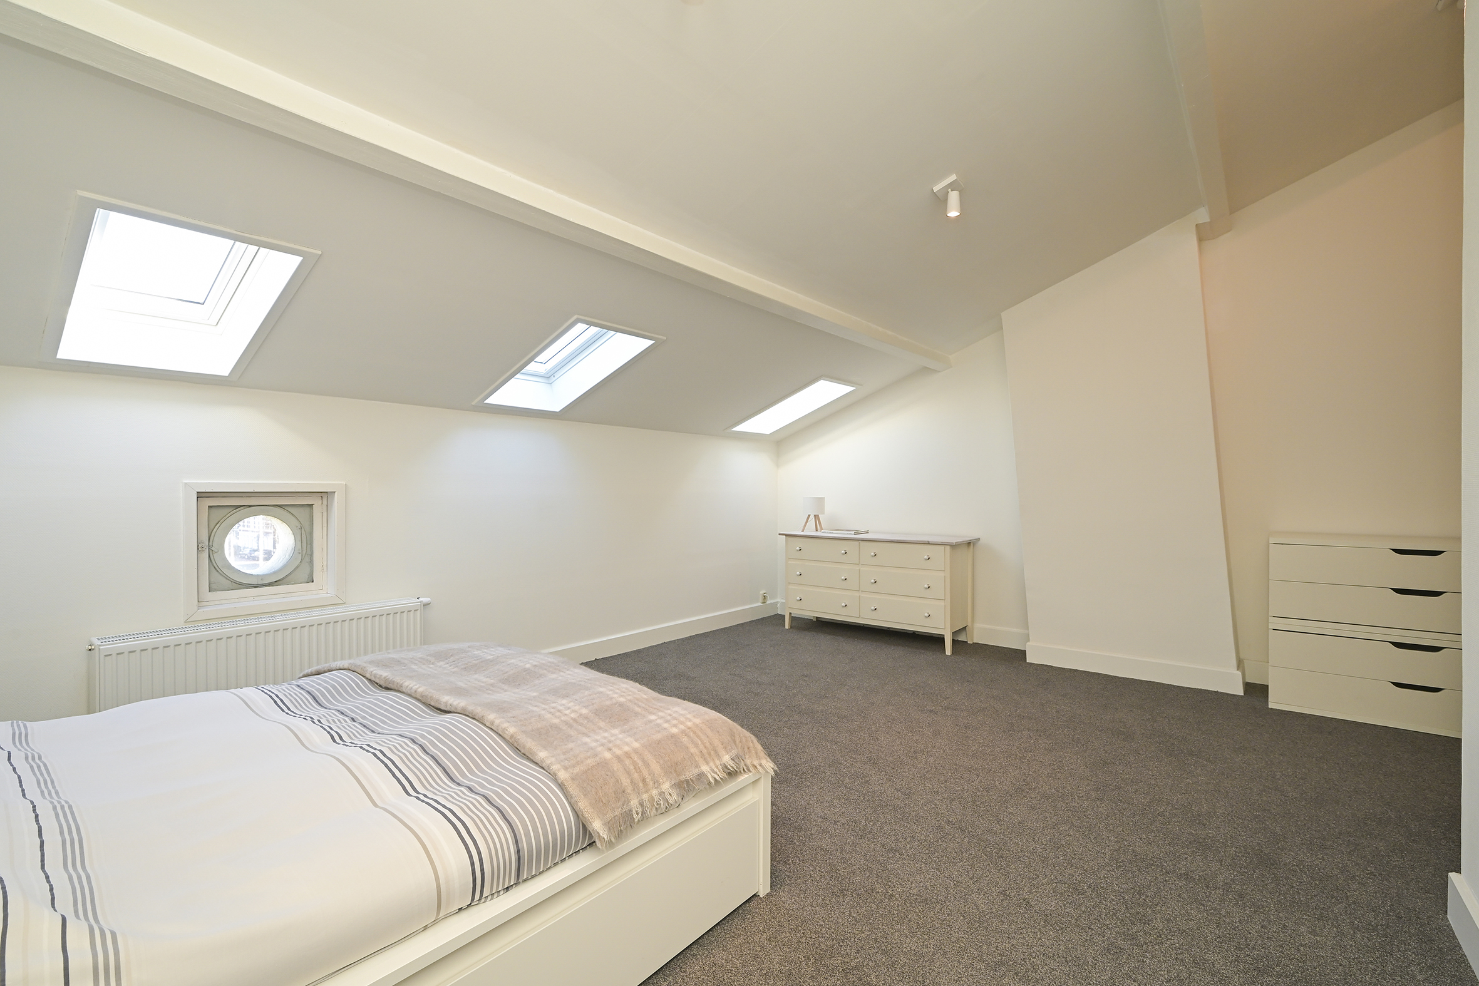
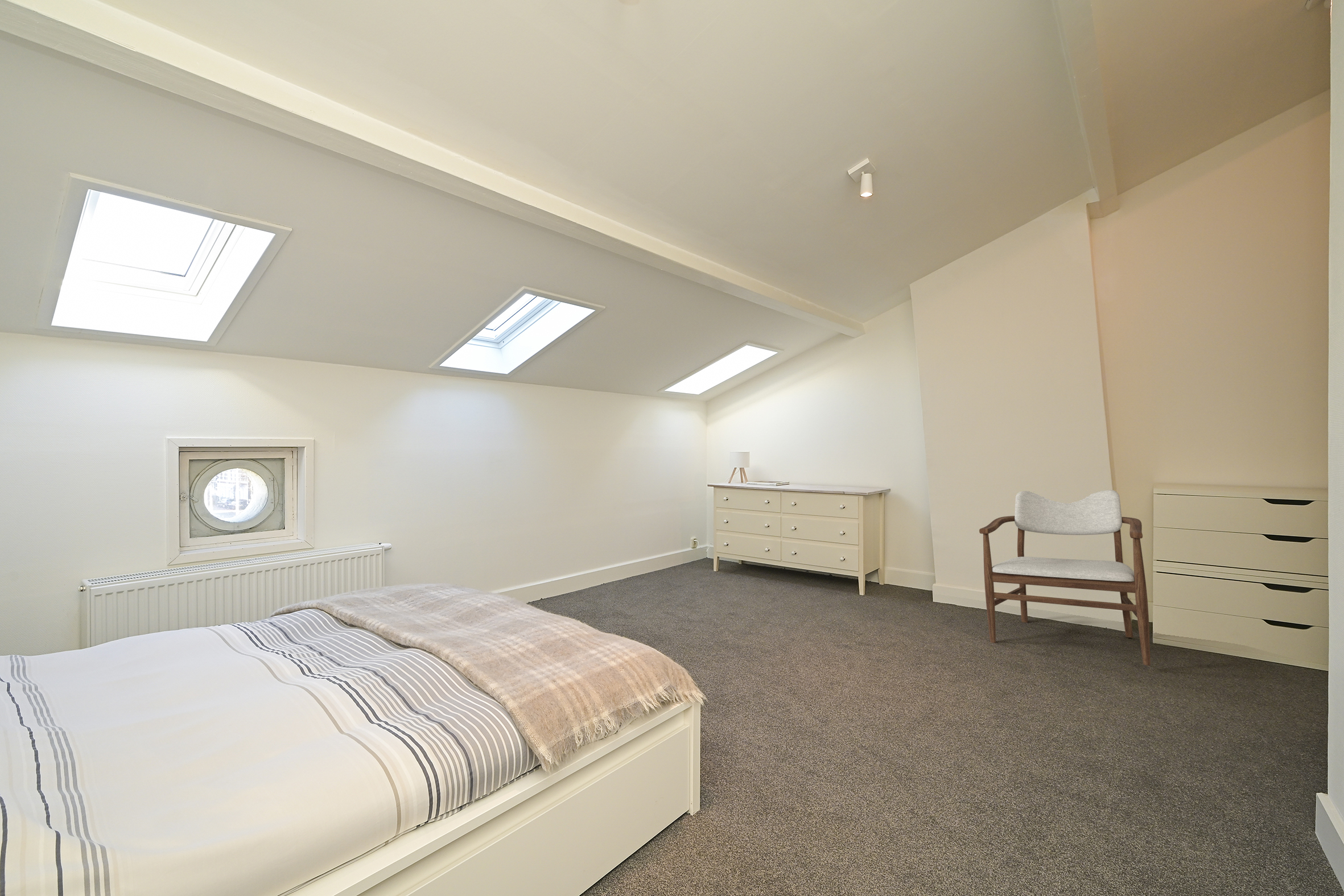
+ armchair [979,489,1151,666]
